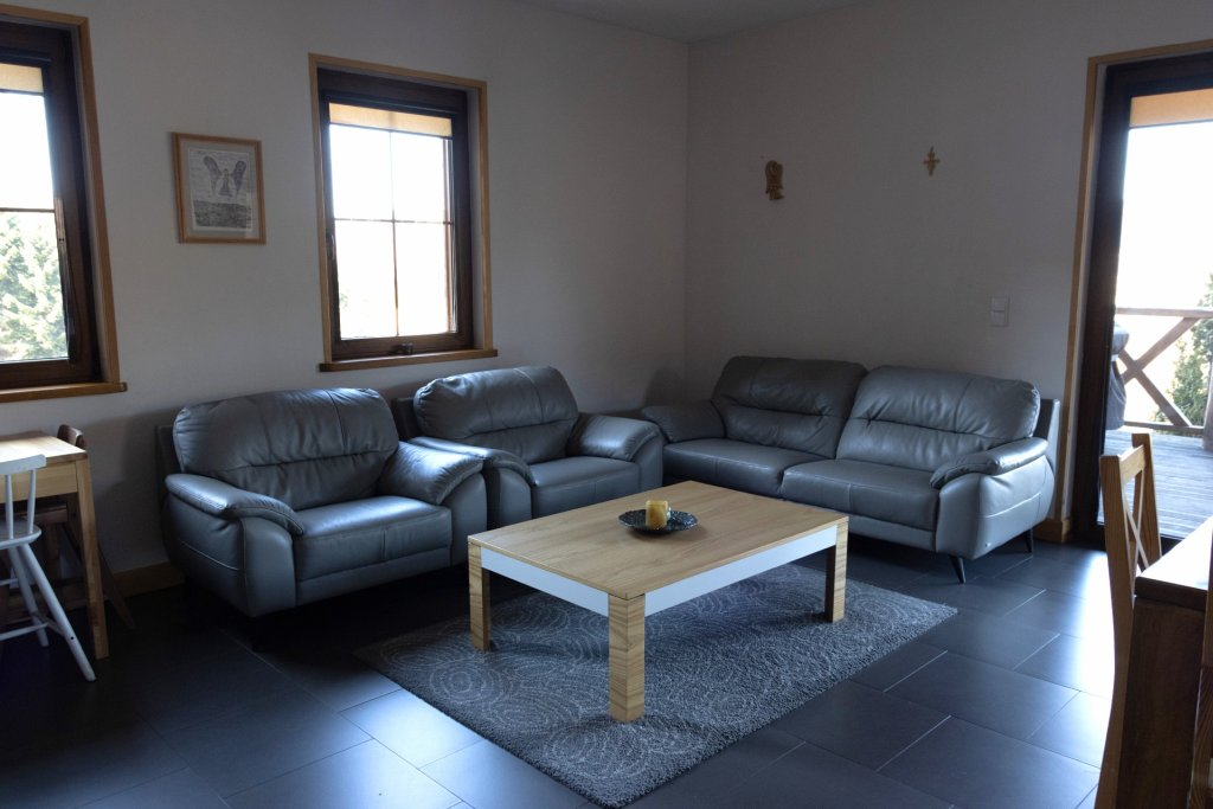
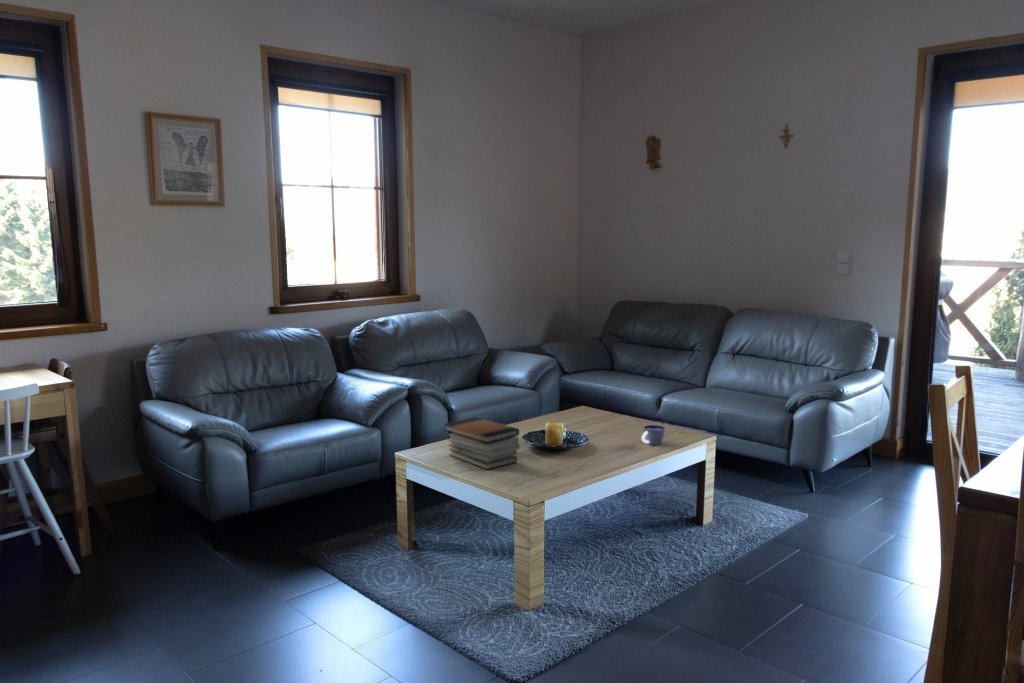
+ cup [641,424,666,446]
+ book stack [443,416,521,471]
